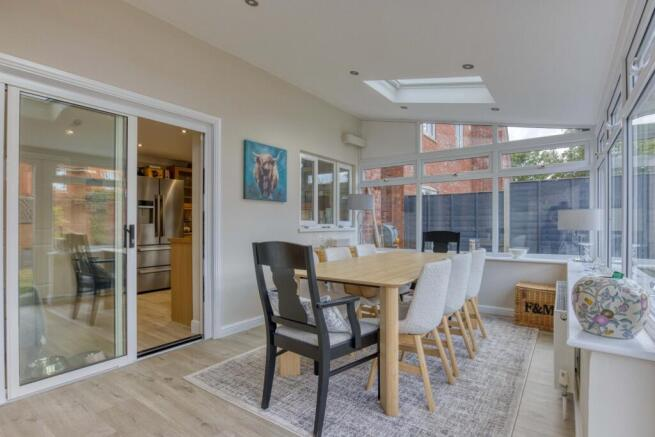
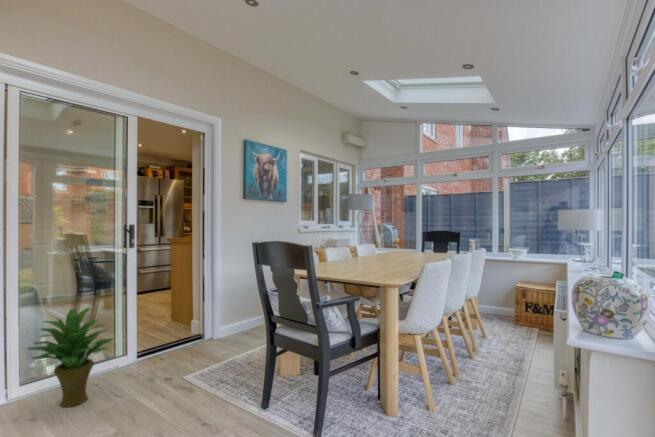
+ potted plant [26,307,116,408]
